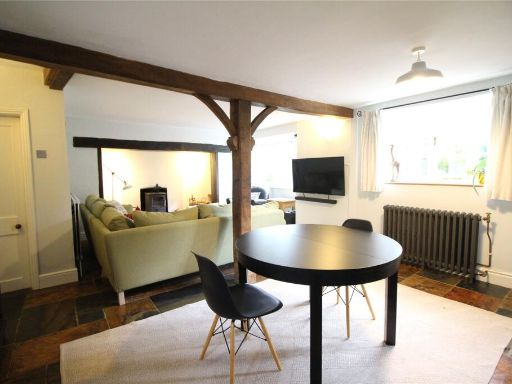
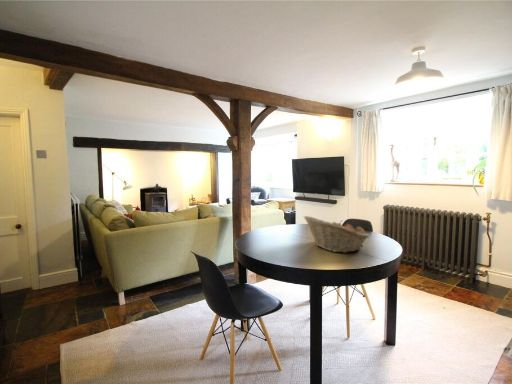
+ fruit basket [303,215,370,254]
